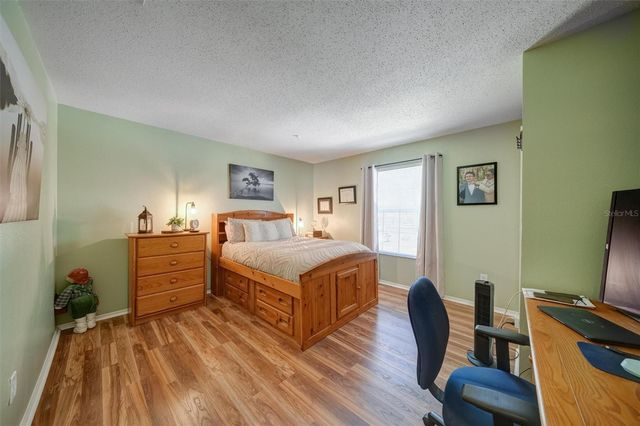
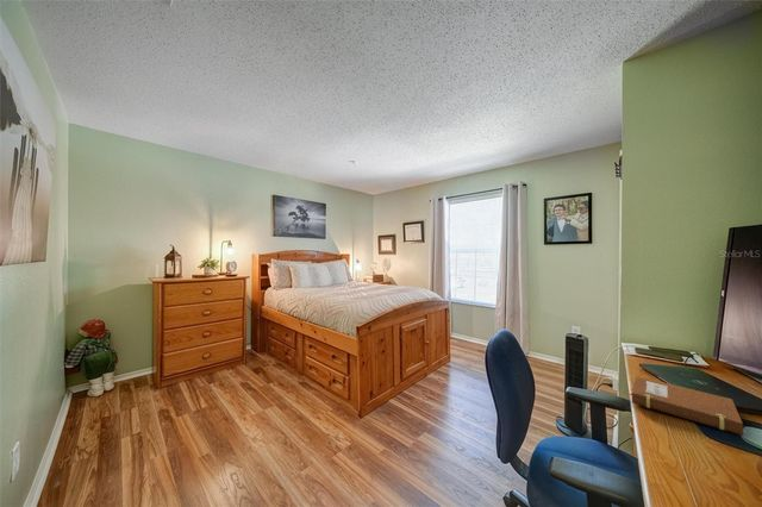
+ notebook [626,375,744,437]
